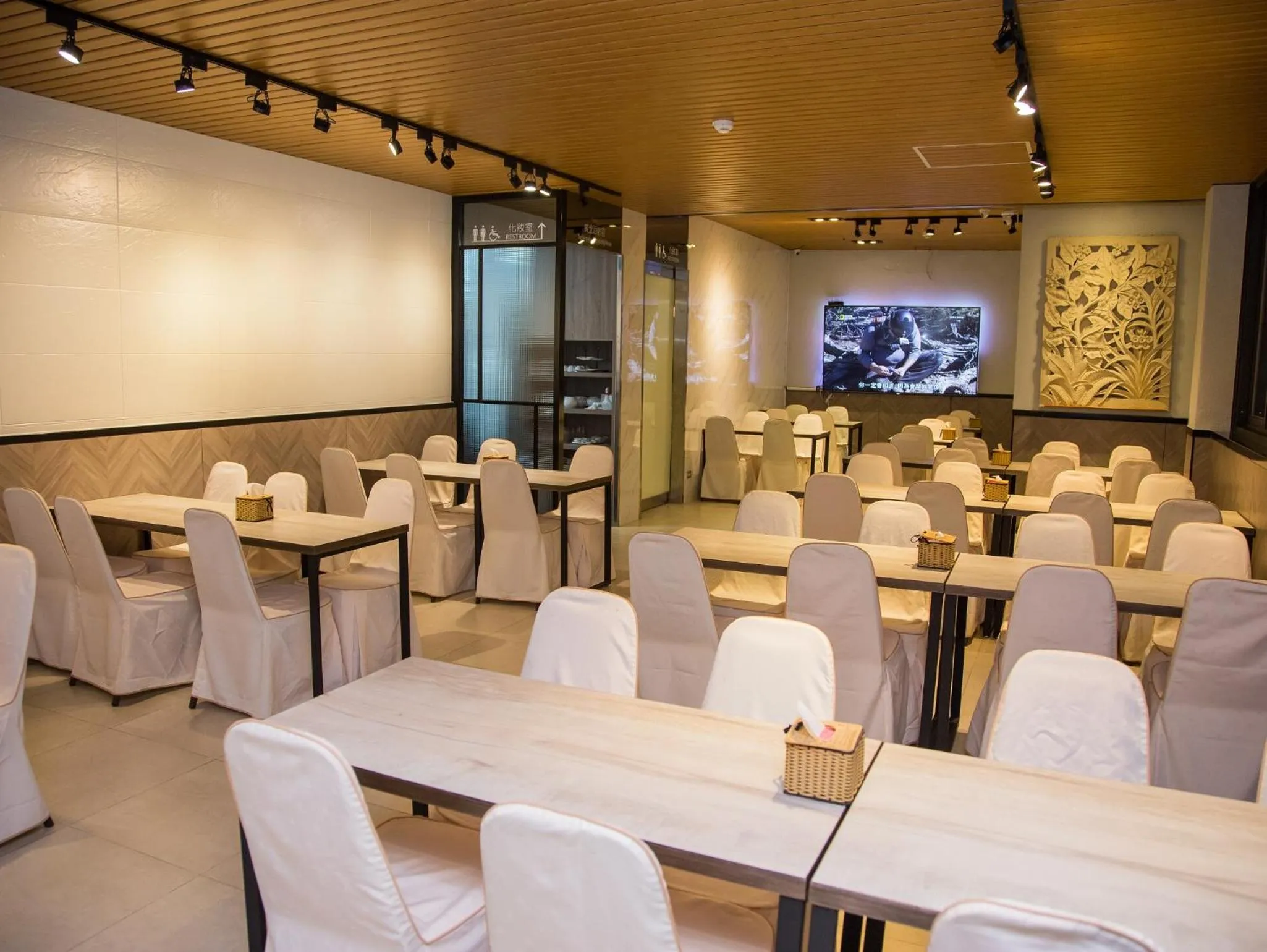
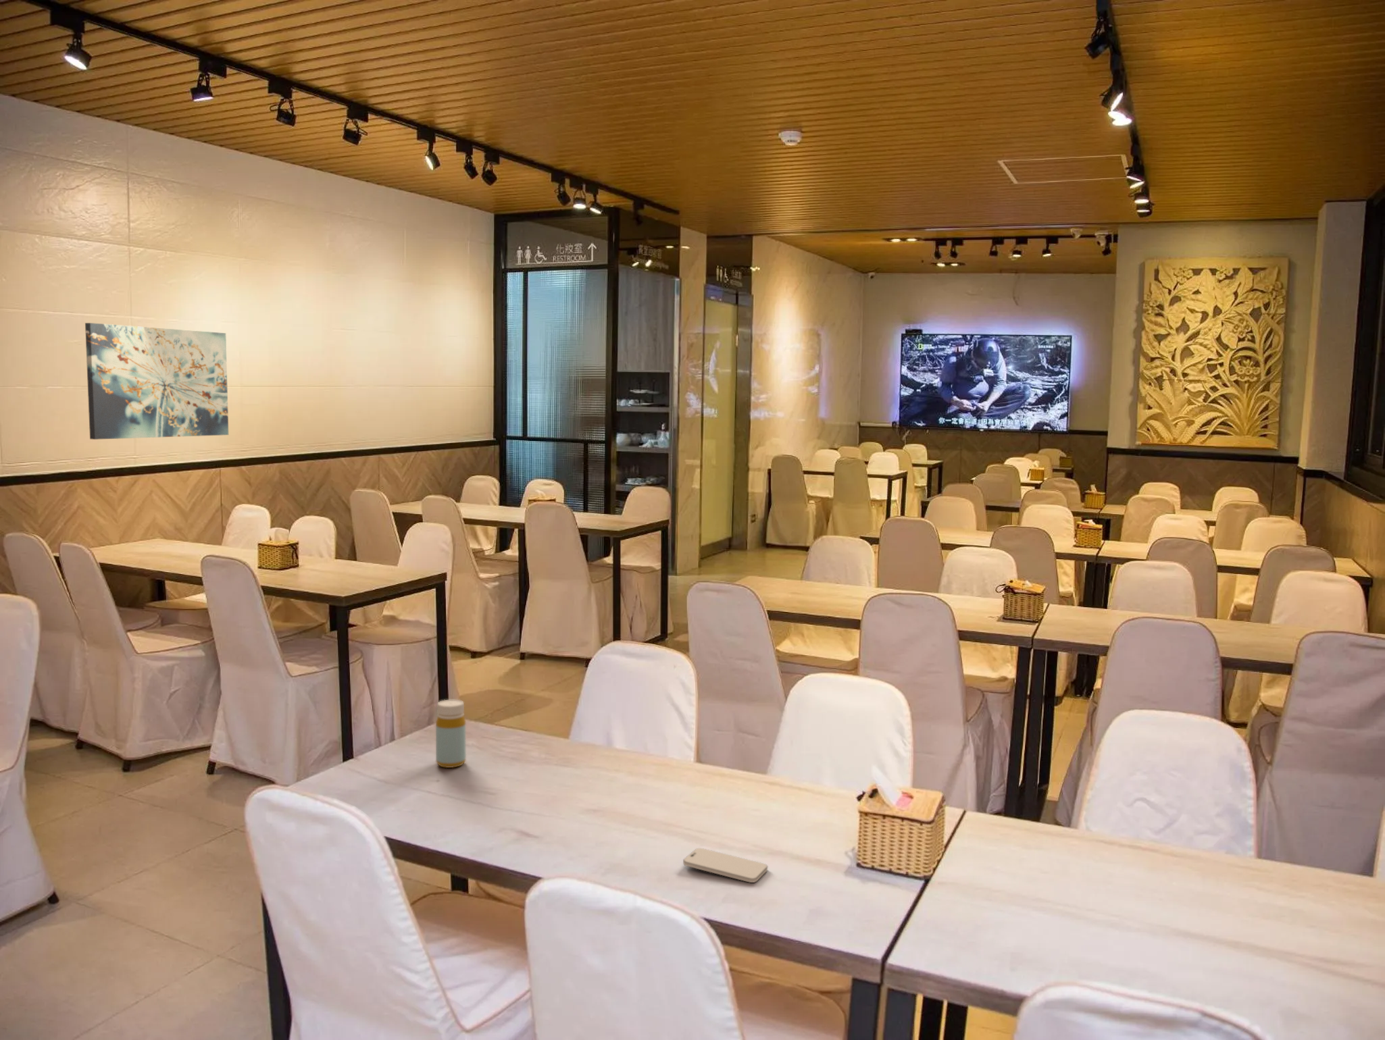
+ smartphone [682,848,768,884]
+ wall art [84,322,230,440]
+ bottle [435,699,467,768]
